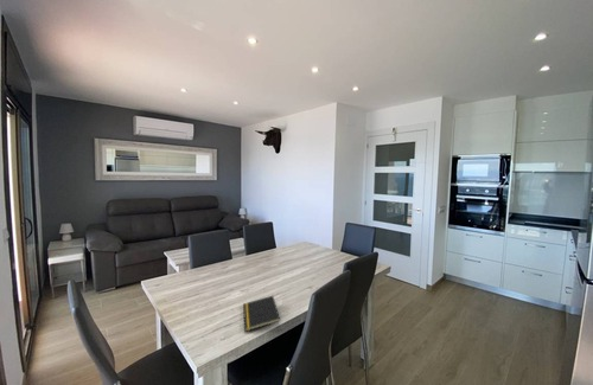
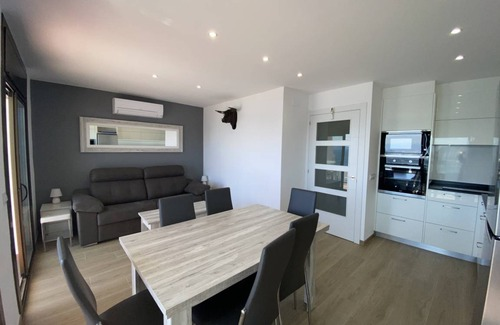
- notepad [242,295,281,333]
